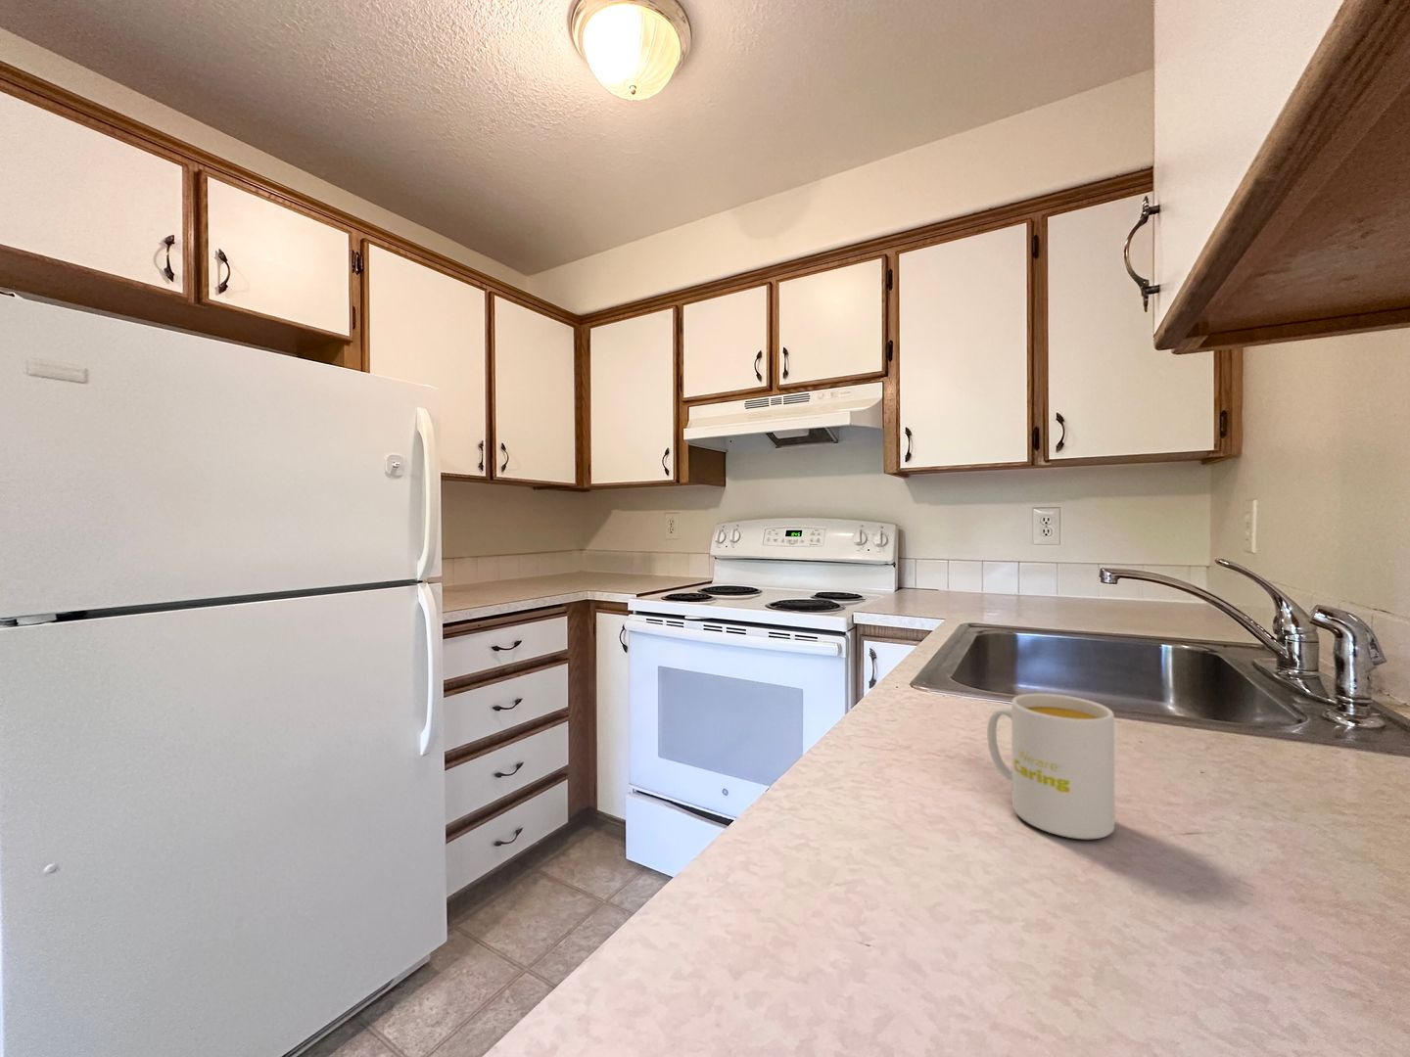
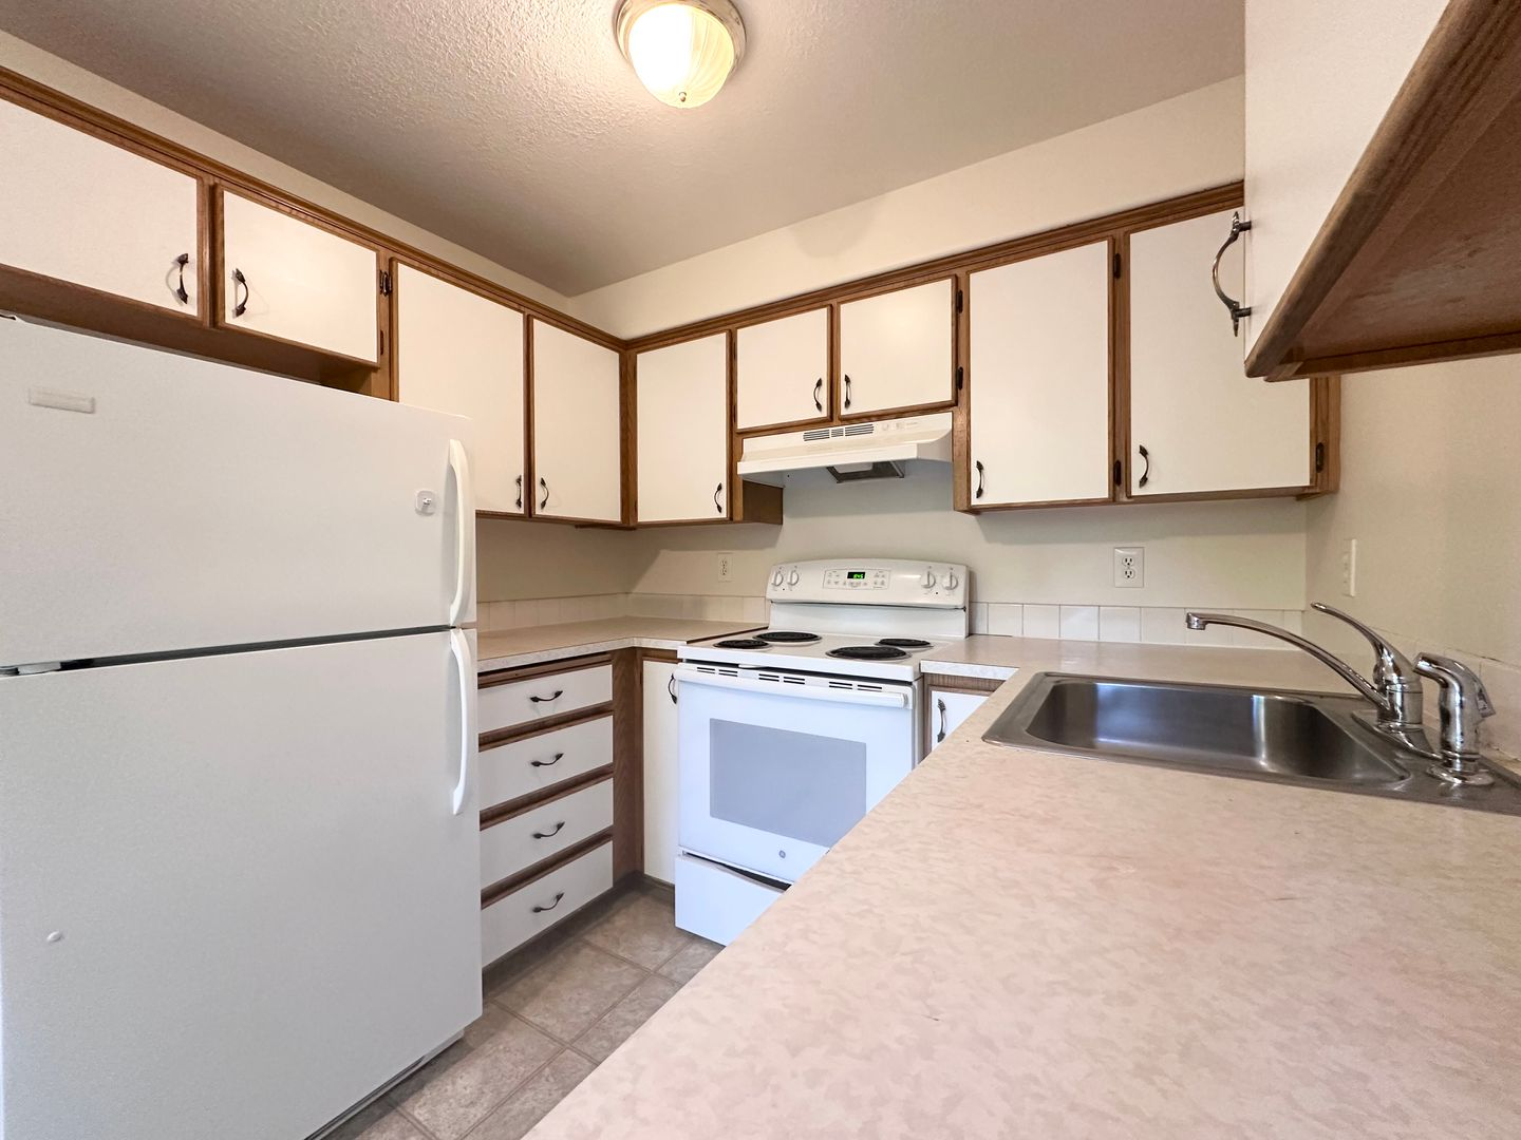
- mug [986,693,1116,840]
